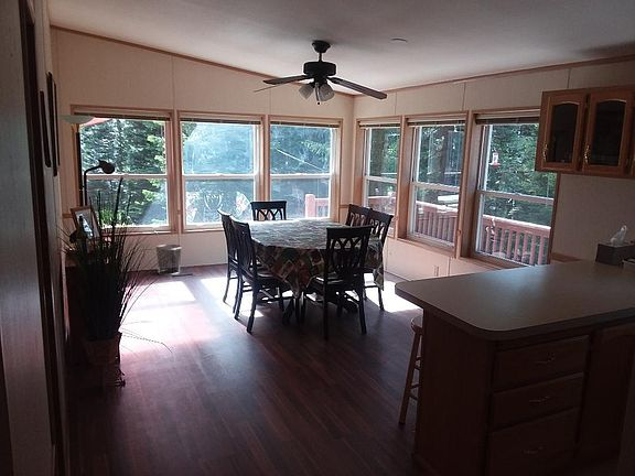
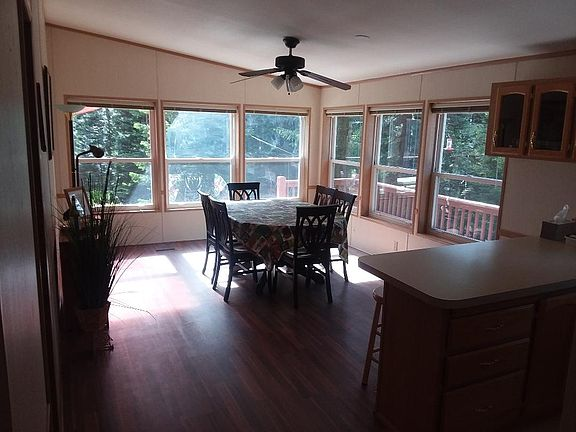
- waste bin [154,244,183,277]
